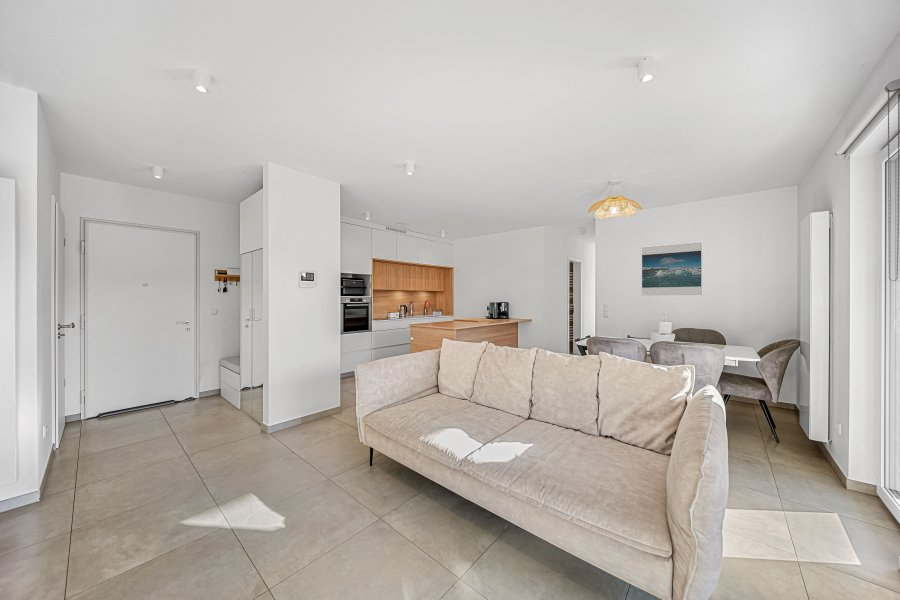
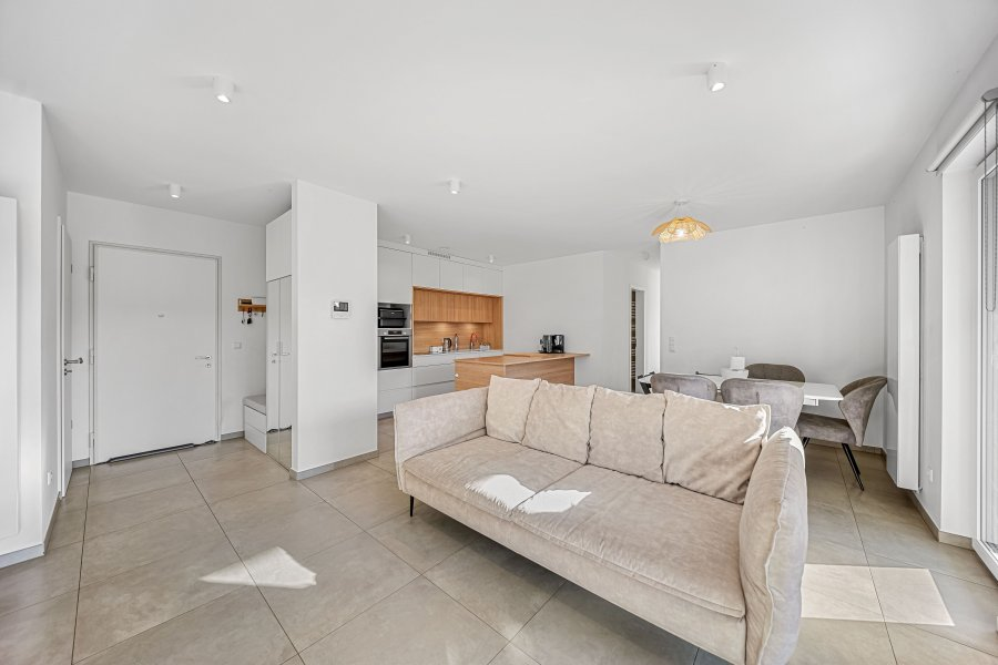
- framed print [641,241,703,297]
